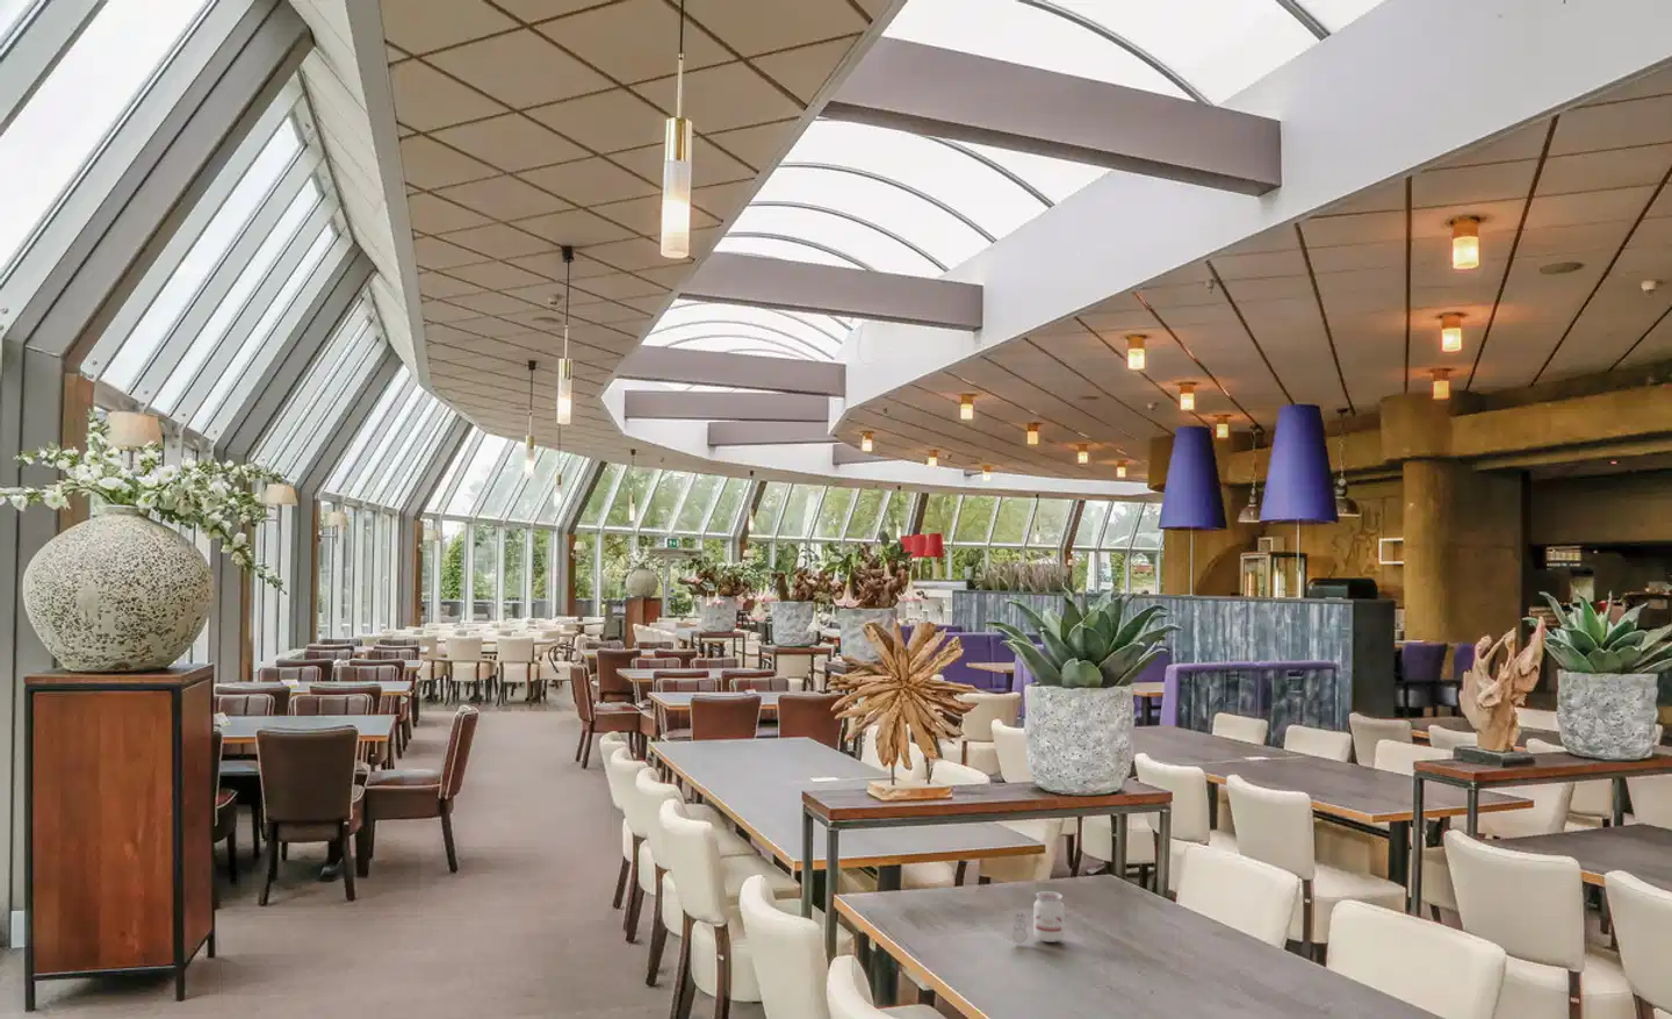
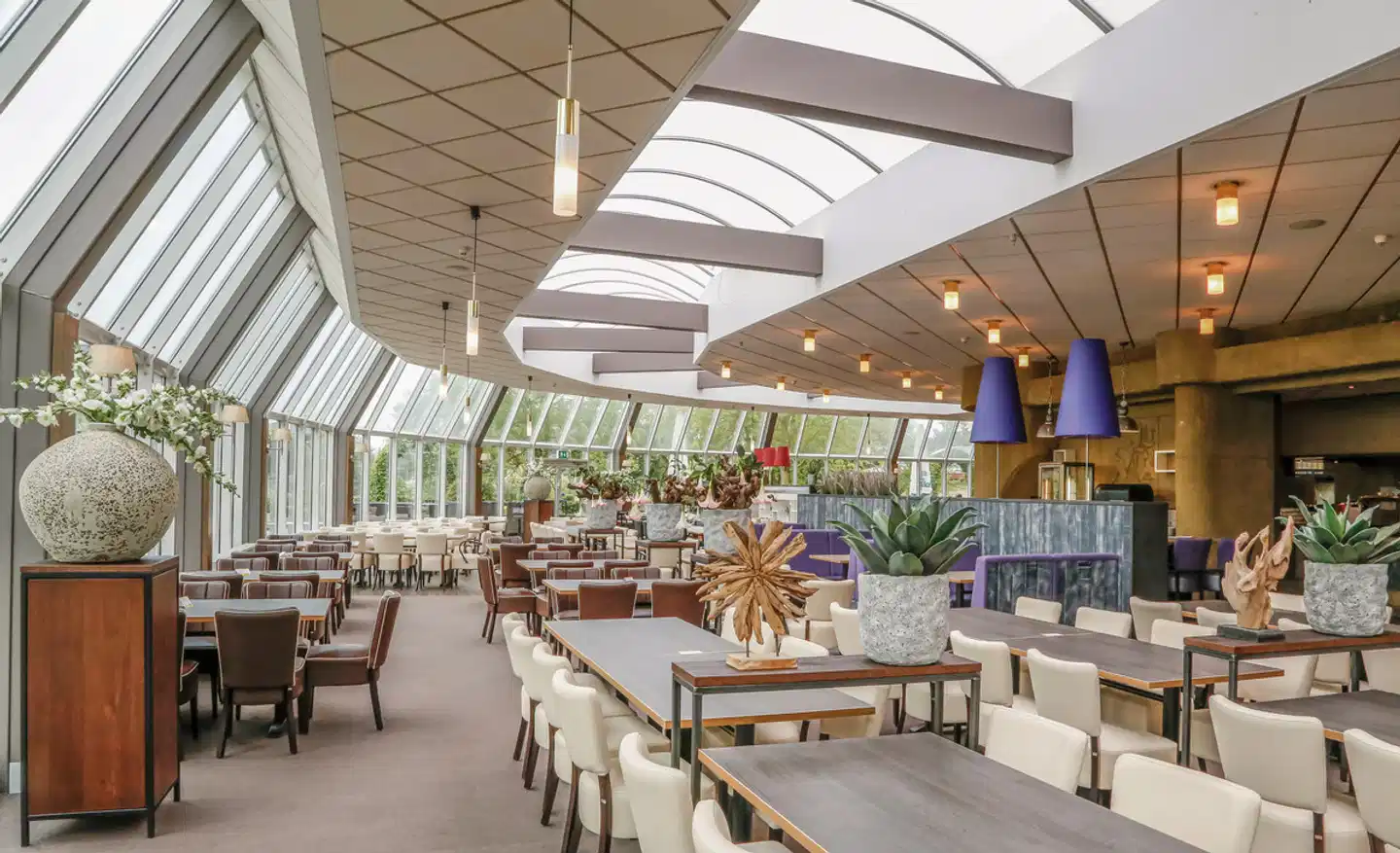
- candle [1012,890,1065,944]
